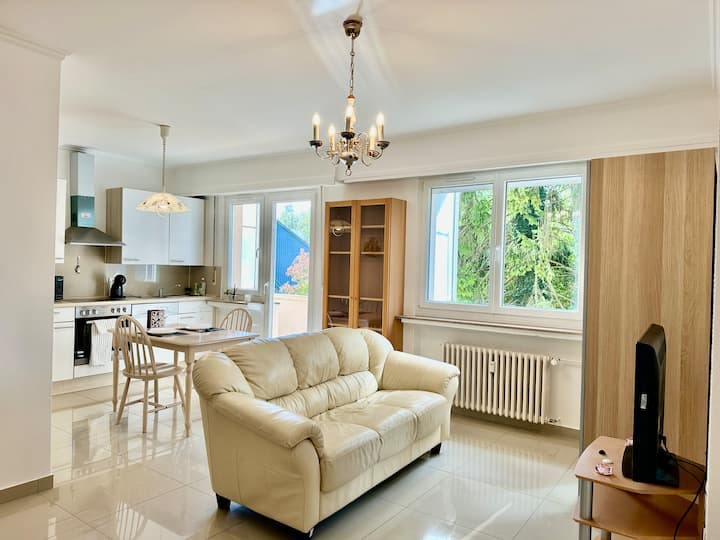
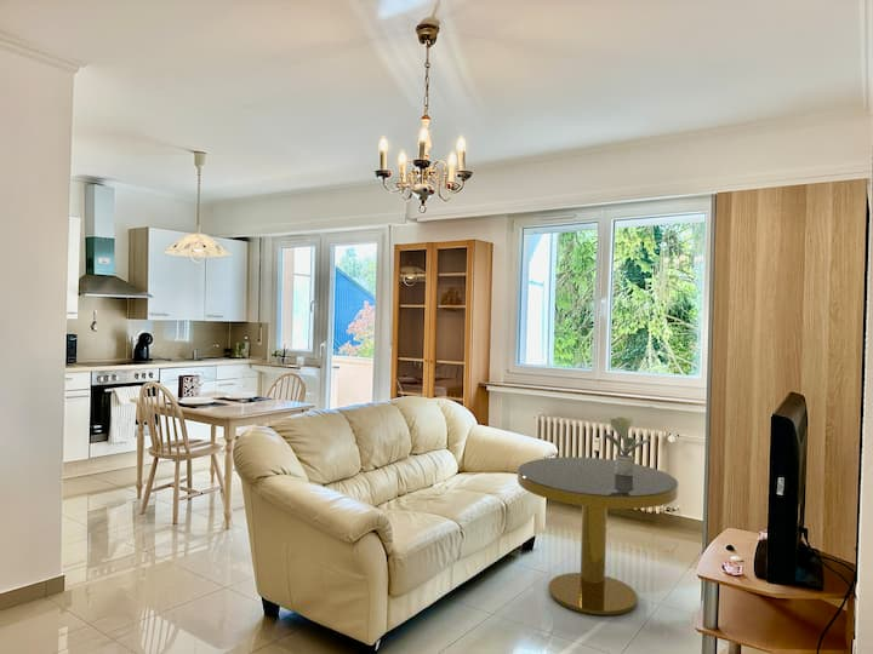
+ side table [517,455,679,616]
+ potted plant [604,415,651,475]
